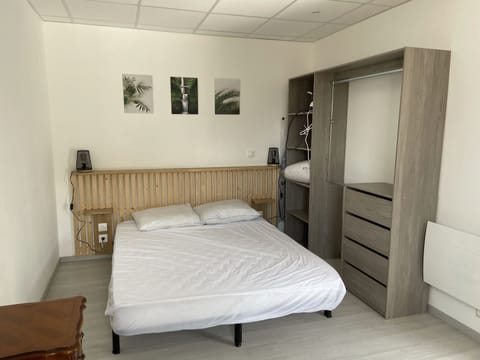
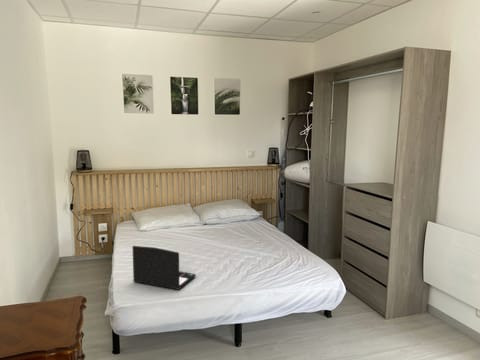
+ laptop [131,245,197,291]
